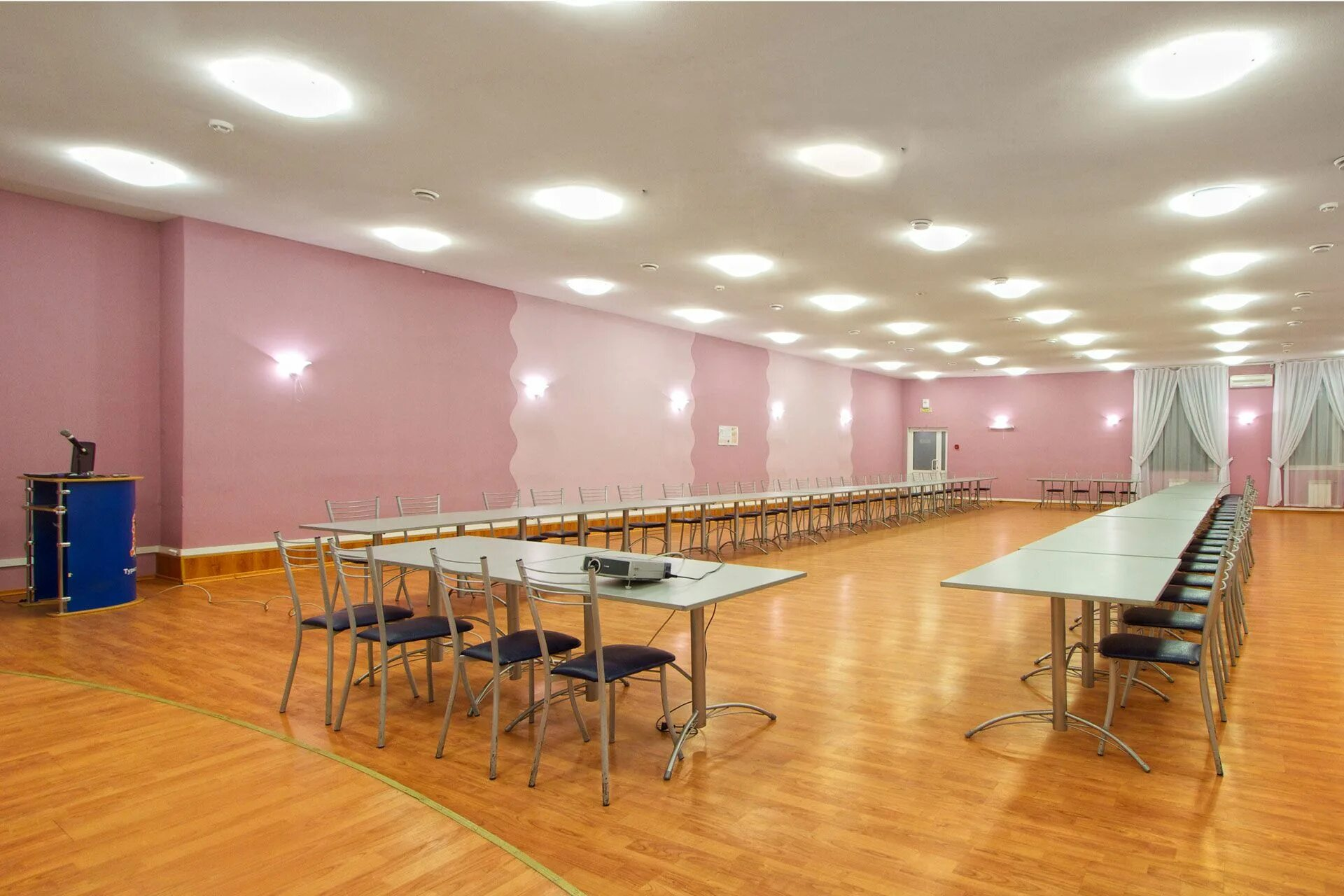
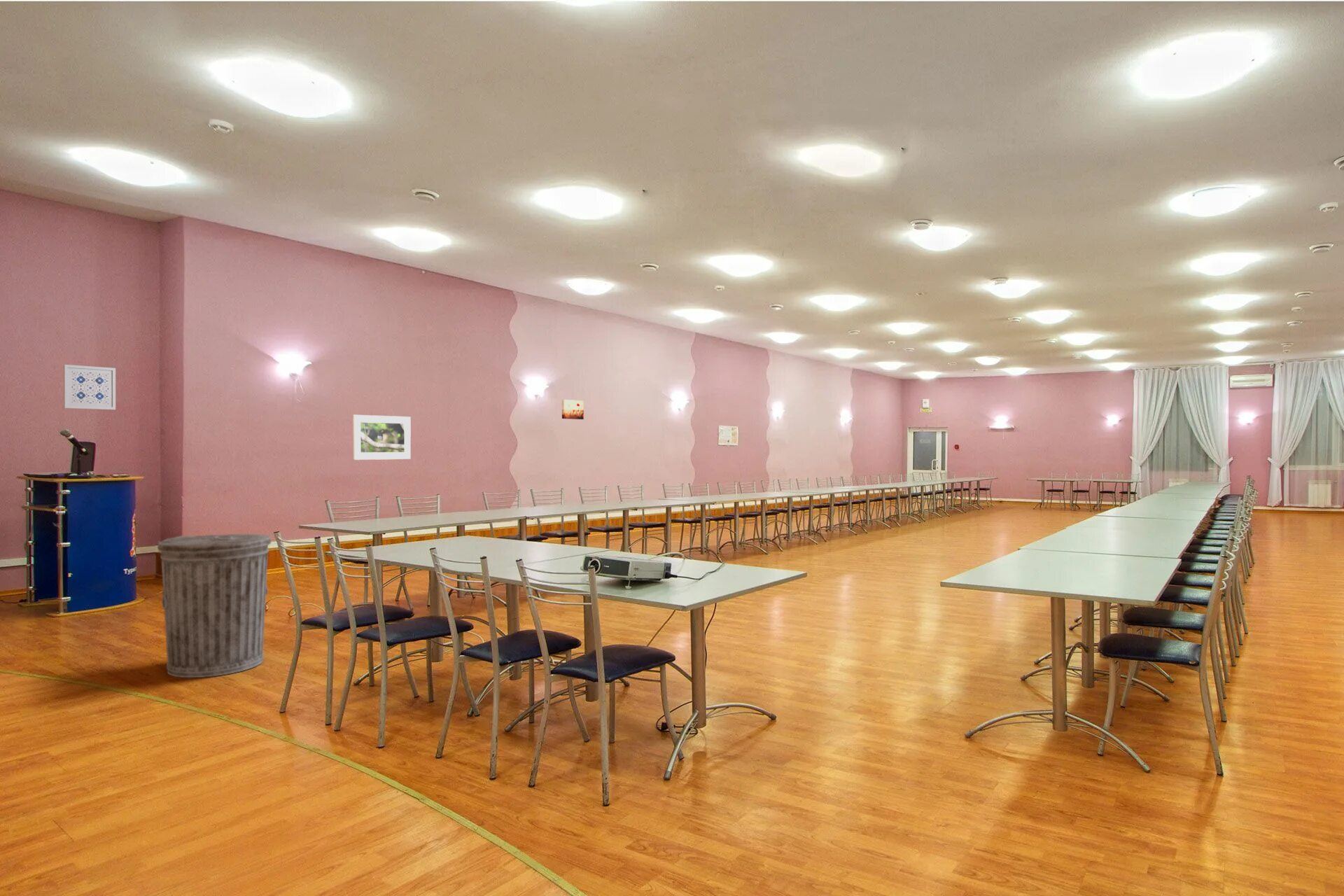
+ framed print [352,414,412,461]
+ wall art [561,399,584,420]
+ wall art [63,364,116,410]
+ trash can [157,533,272,678]
